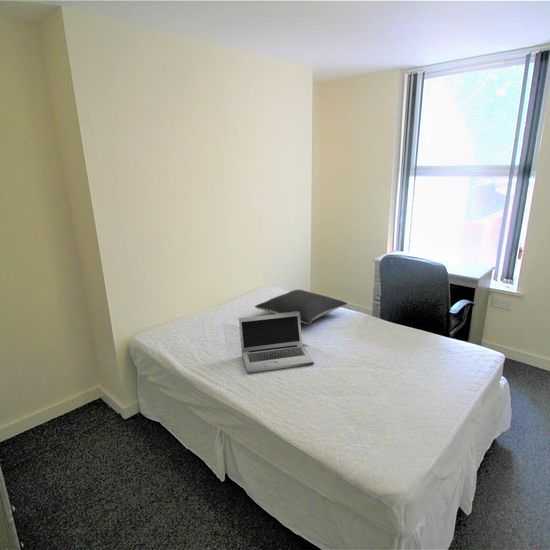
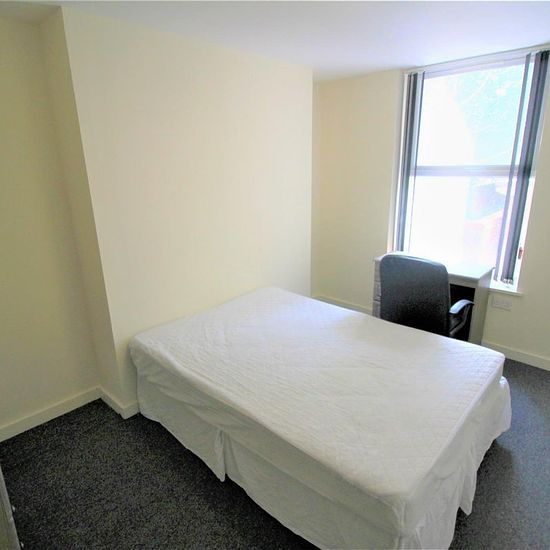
- pillow [254,289,348,325]
- laptop [238,312,315,374]
